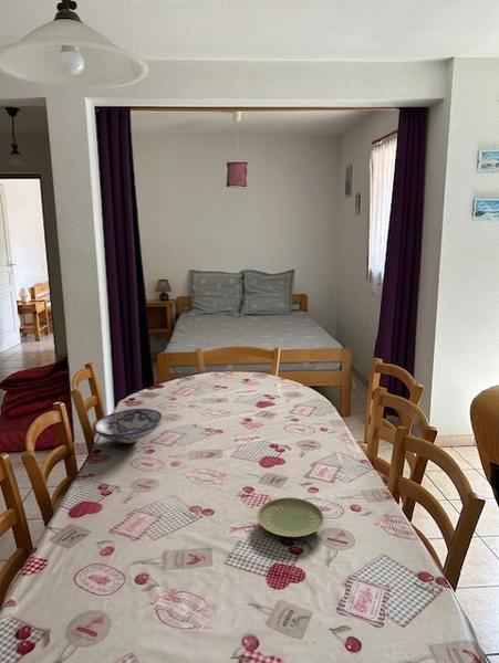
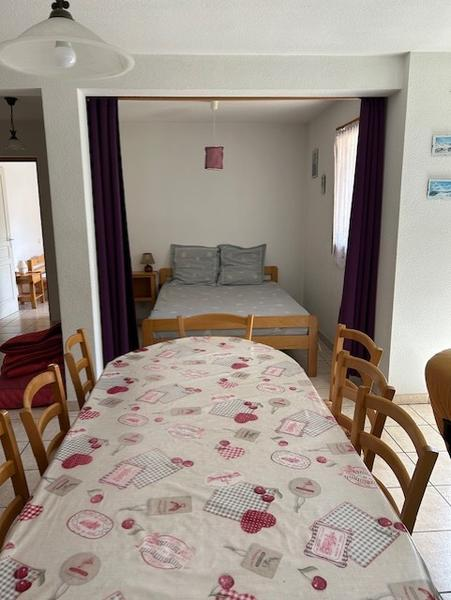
- plate [256,496,325,538]
- bowl [93,408,164,444]
